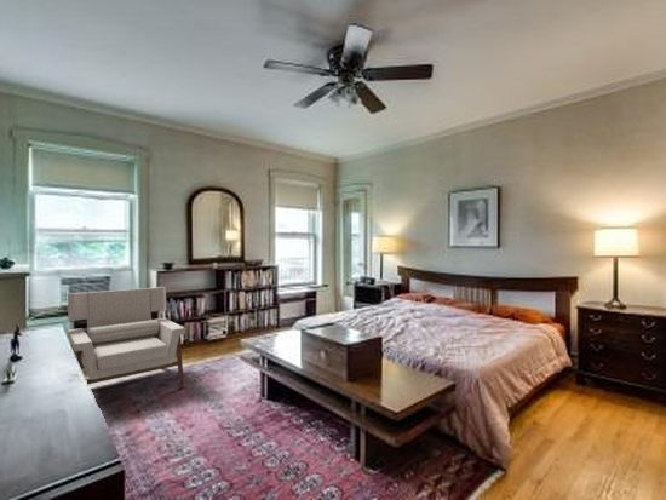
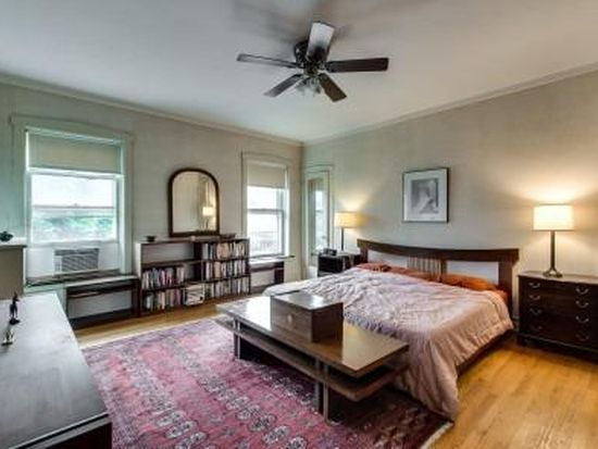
- armchair [67,286,186,390]
